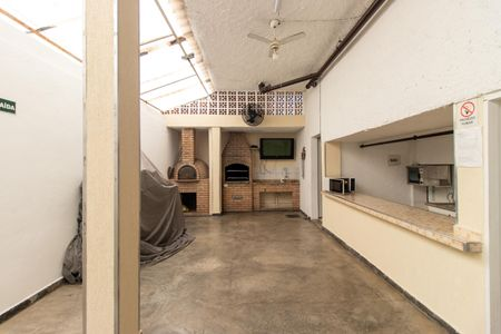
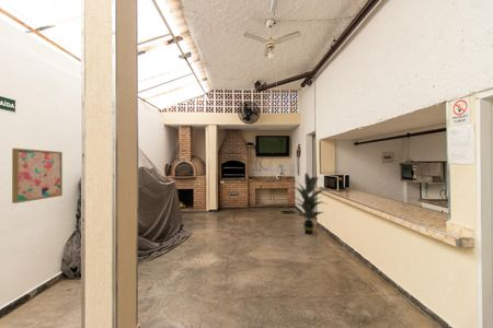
+ indoor plant [293,172,326,235]
+ wall art [11,148,64,204]
